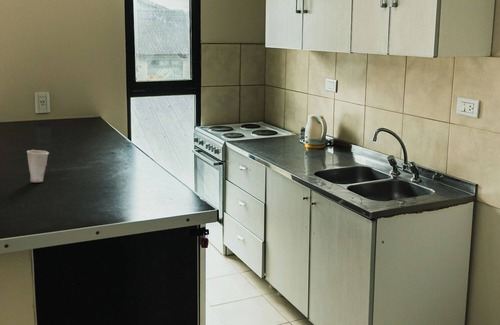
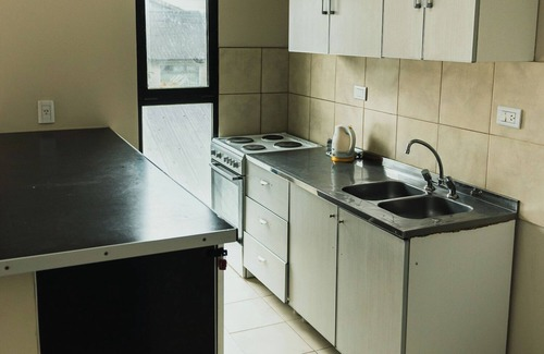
- cup [26,149,50,183]
